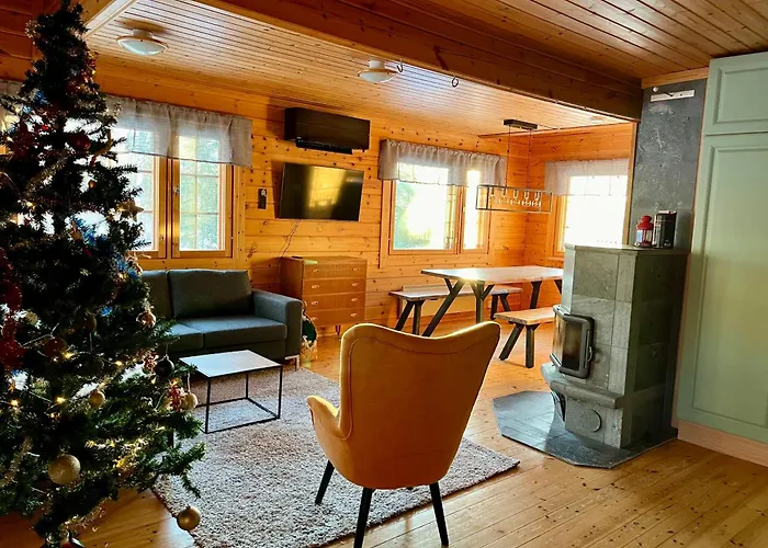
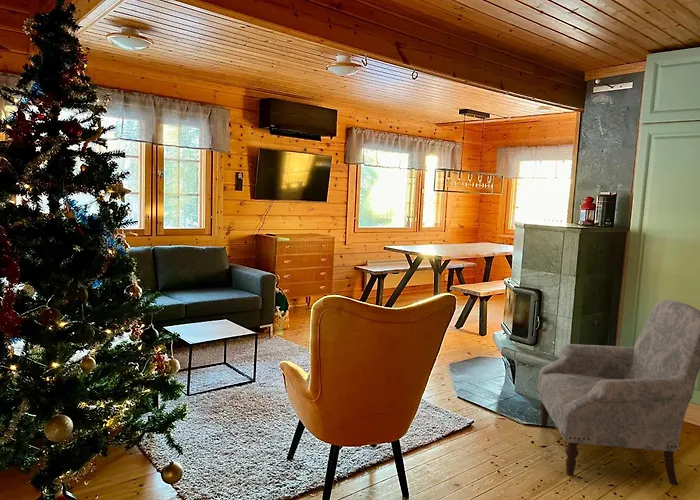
+ armchair [536,299,700,486]
